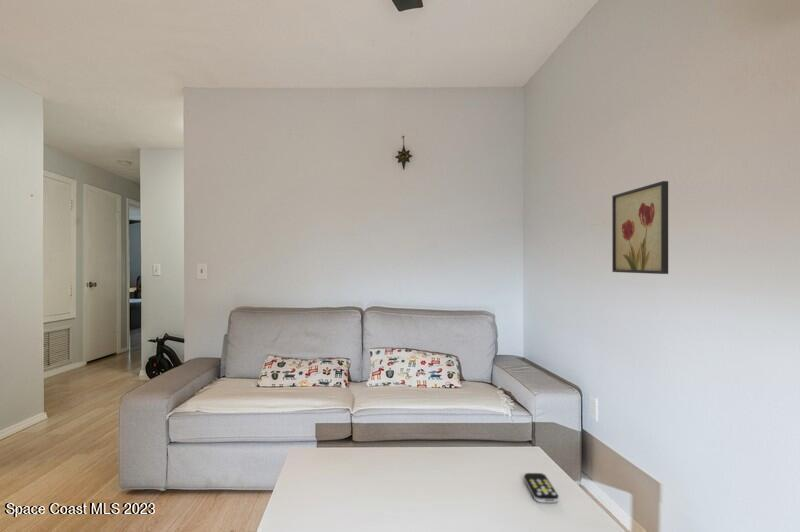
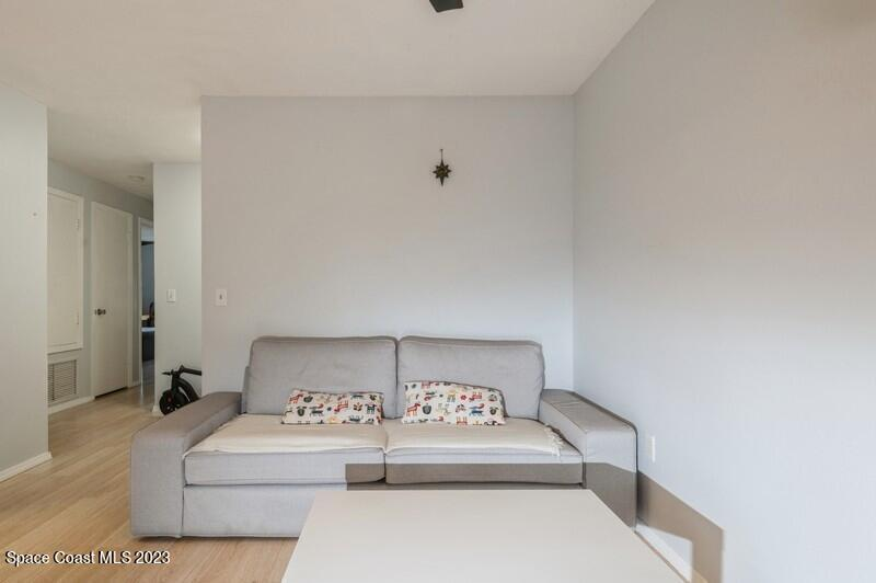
- remote control [523,472,560,504]
- wall art [611,180,669,275]
